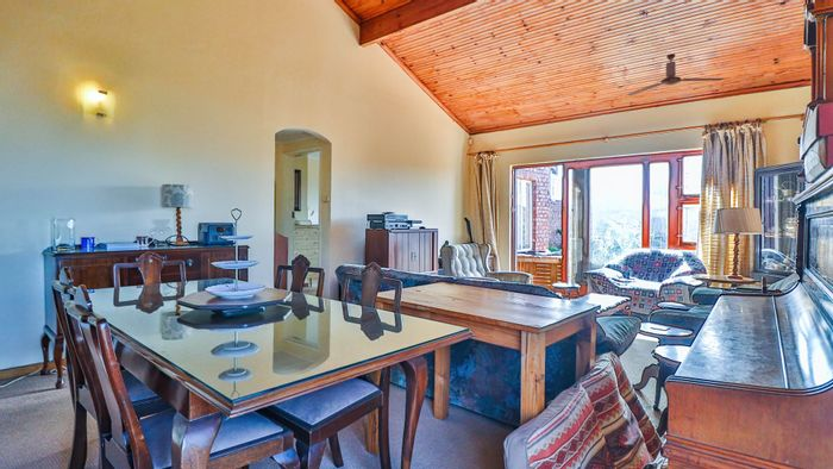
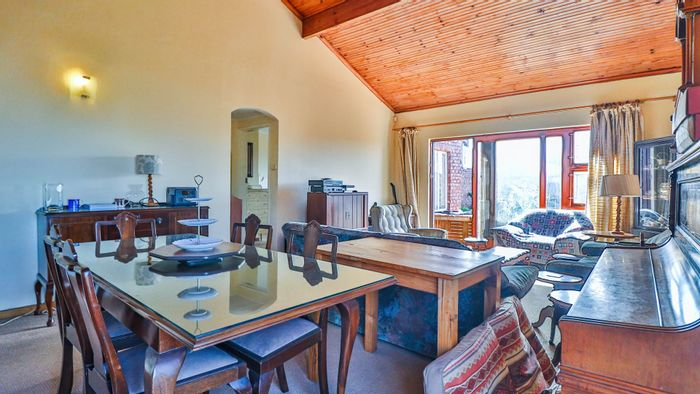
- ceiling fan [625,52,725,96]
